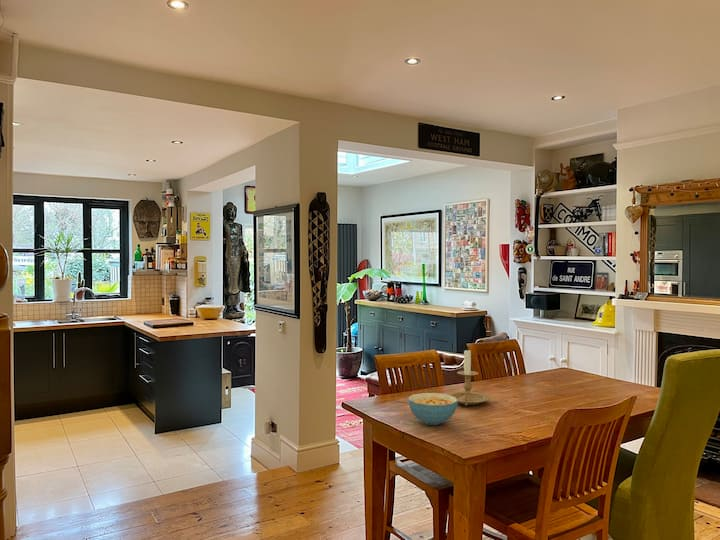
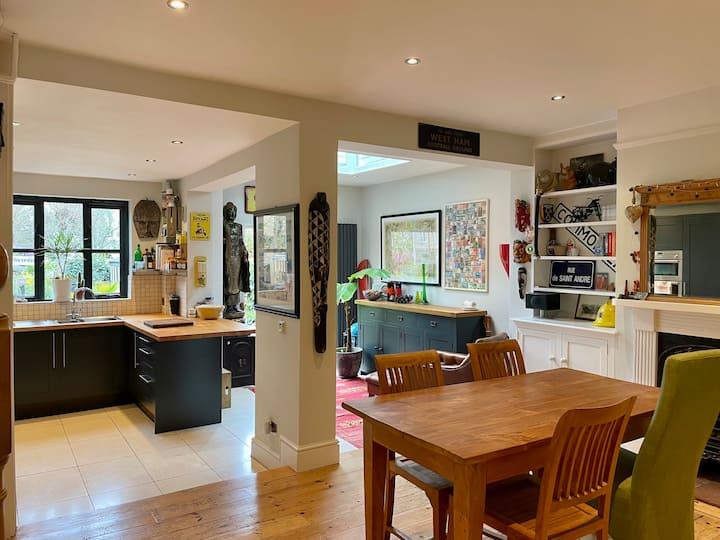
- candle holder [446,347,491,407]
- cereal bowl [407,392,458,426]
